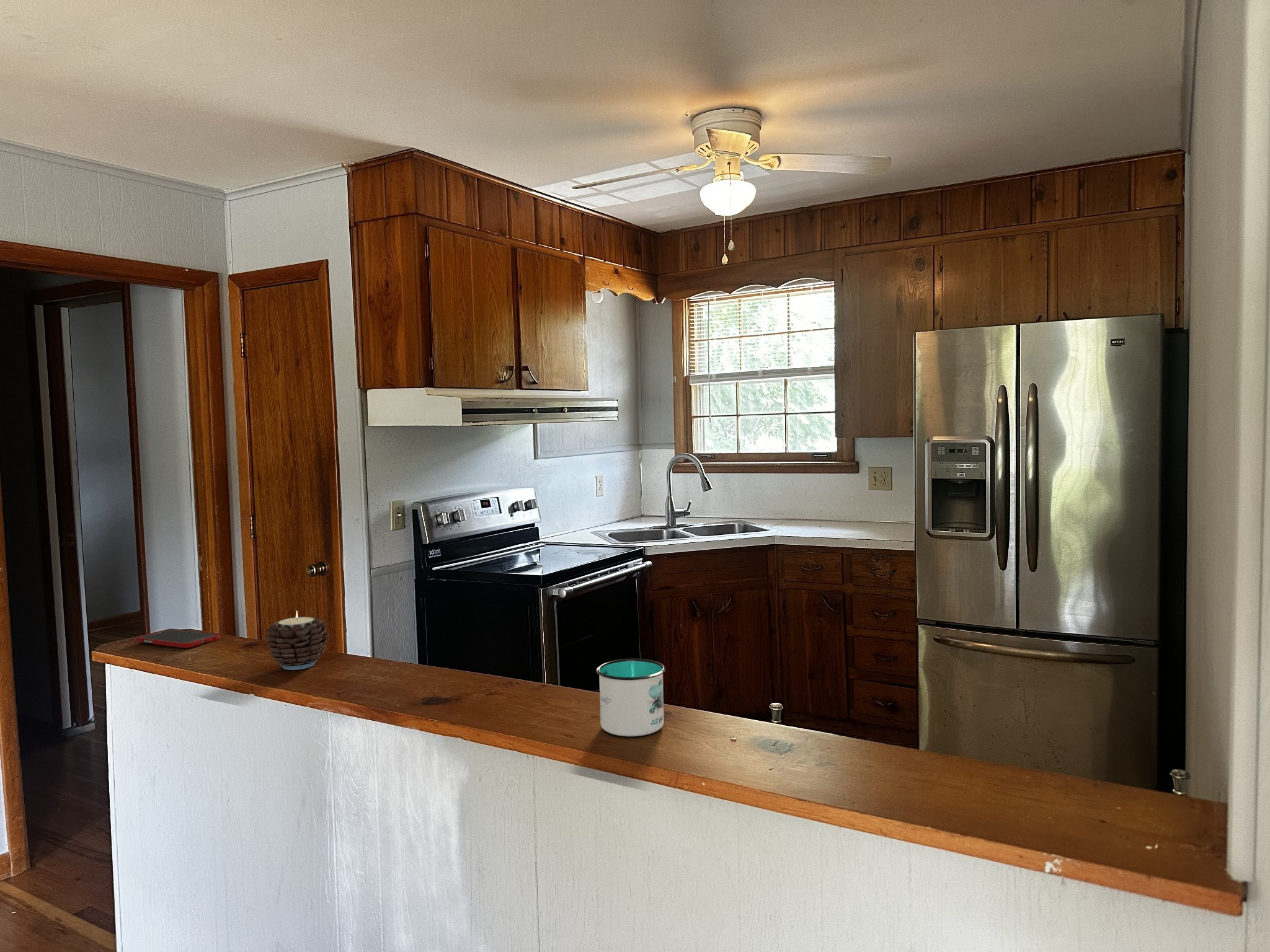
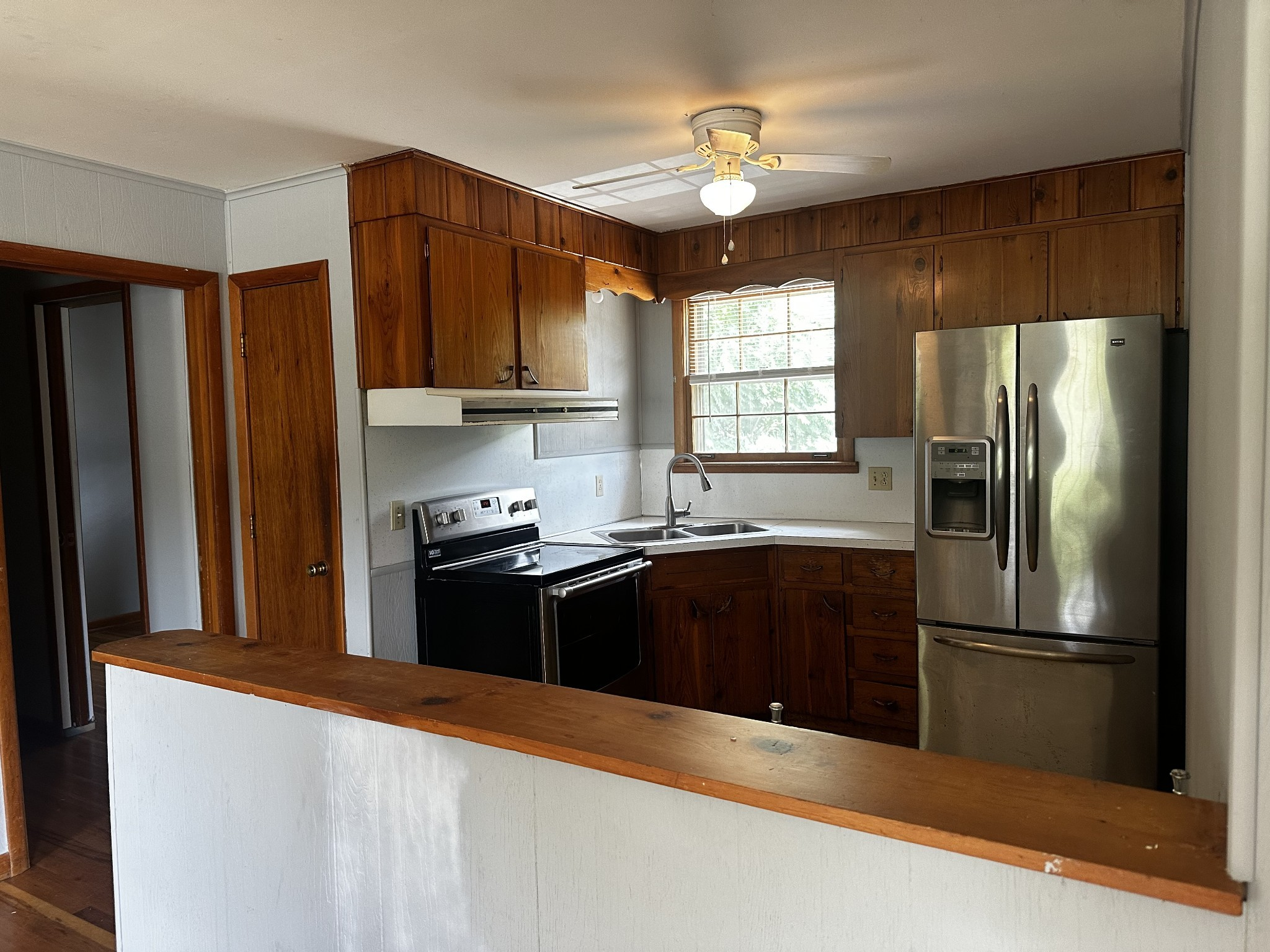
- candle [265,610,329,671]
- mug [596,658,666,737]
- cell phone [136,628,221,649]
